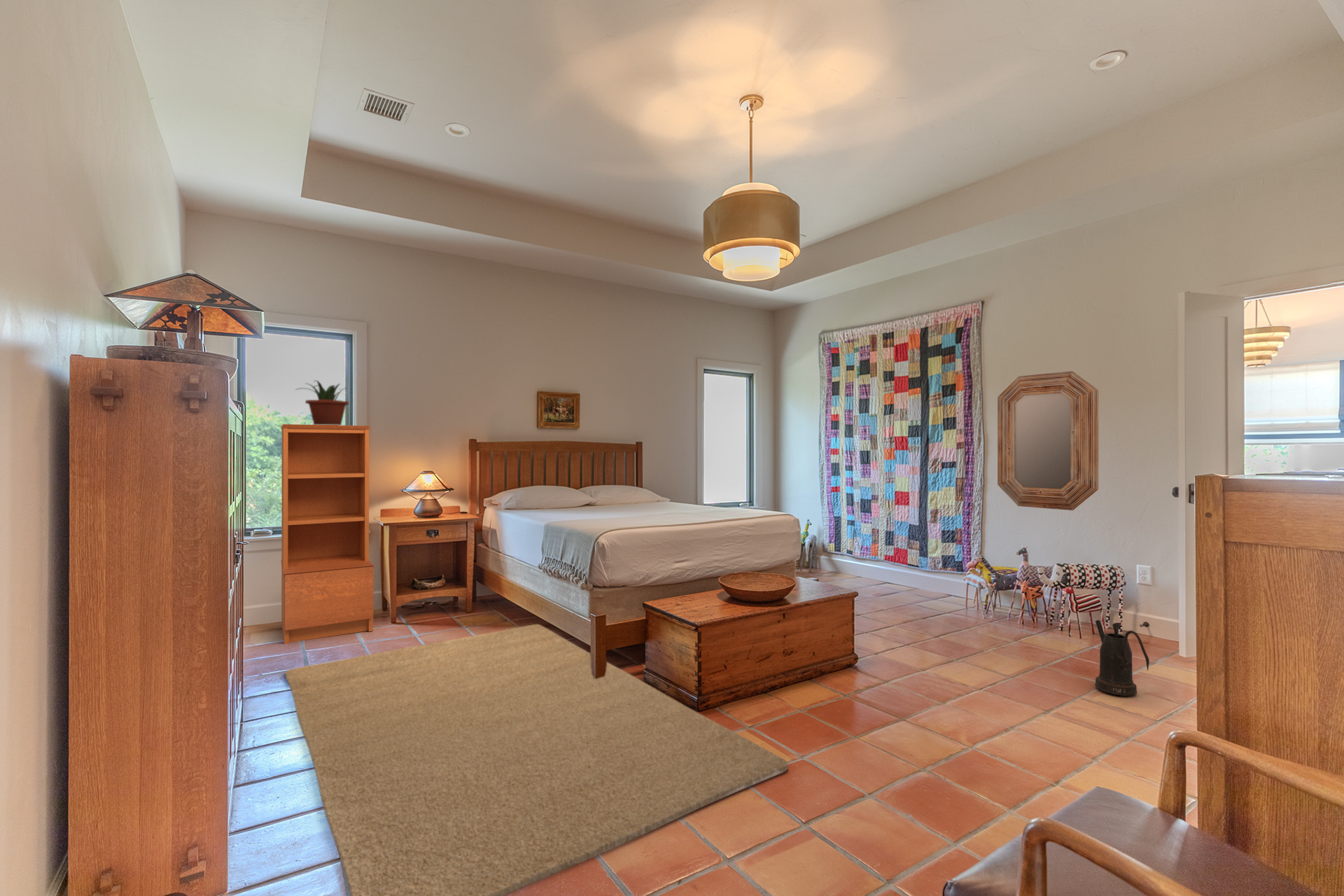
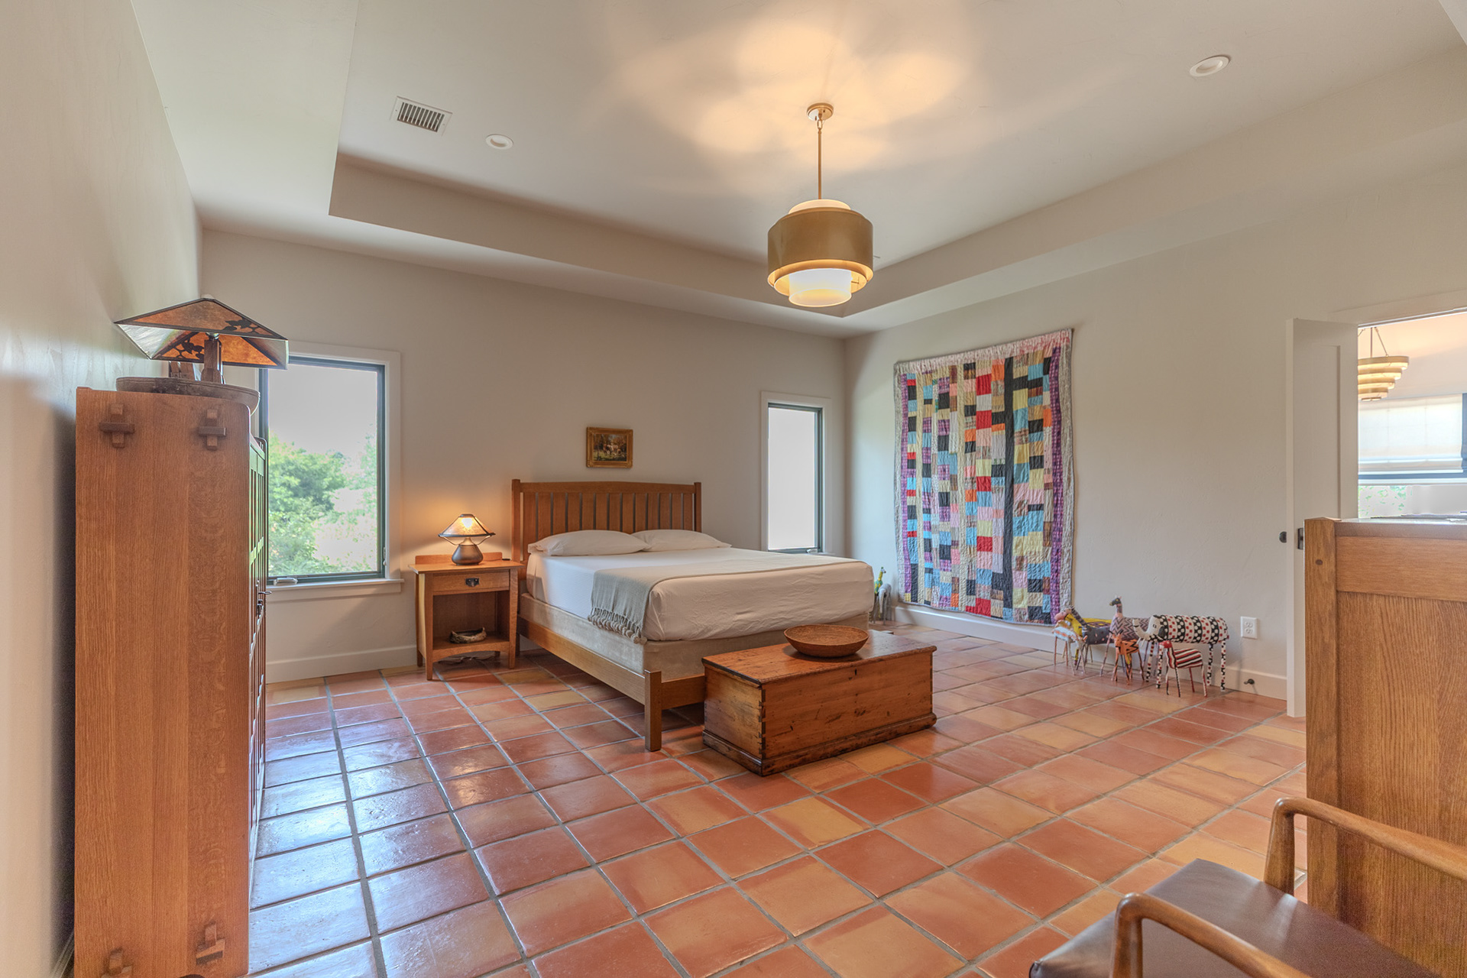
- potted plant [295,379,349,426]
- home mirror [997,370,1099,511]
- rug [285,624,789,896]
- bookshelf [281,423,374,645]
- watering can [1094,619,1150,697]
